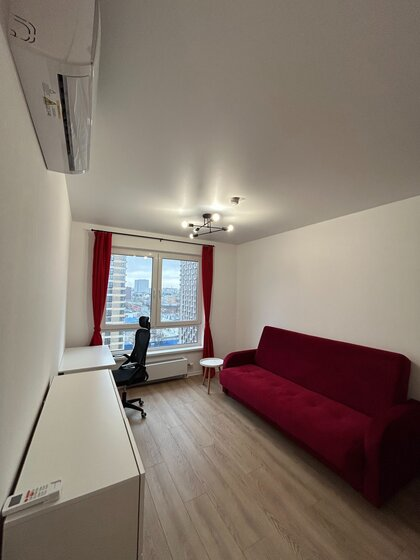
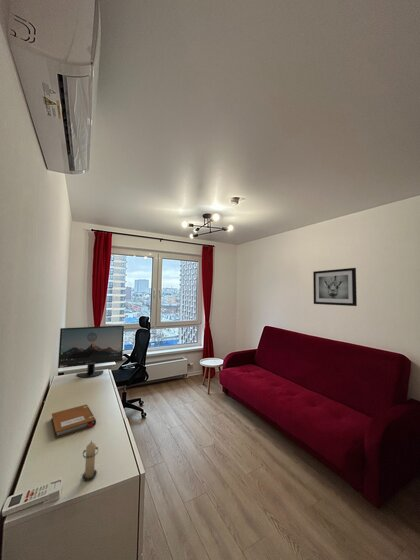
+ wall art [312,267,358,307]
+ candle [81,439,99,482]
+ monitor [57,324,125,379]
+ notebook [50,404,97,439]
